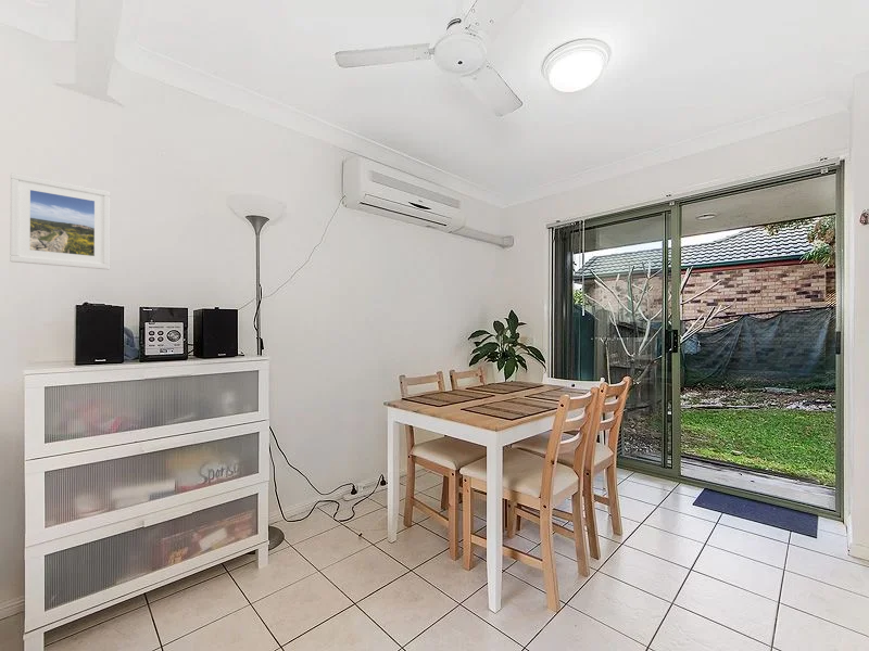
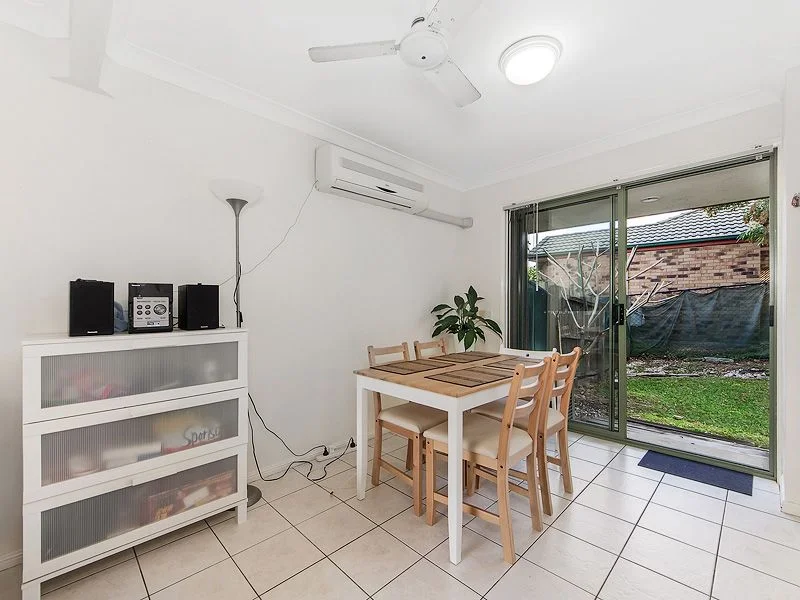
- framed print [9,173,112,271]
